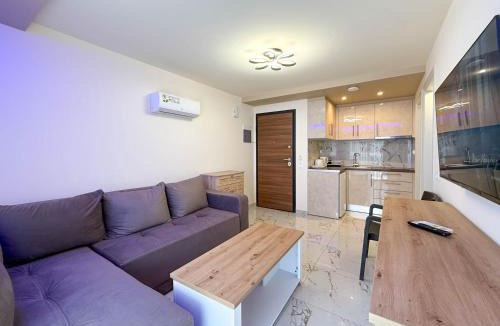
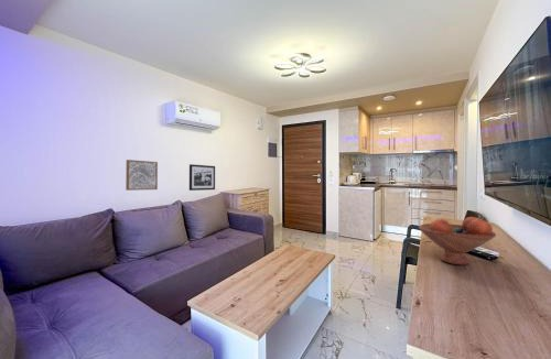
+ wall art [125,159,159,192]
+ picture frame [188,163,216,192]
+ fruit bowl [418,216,497,266]
